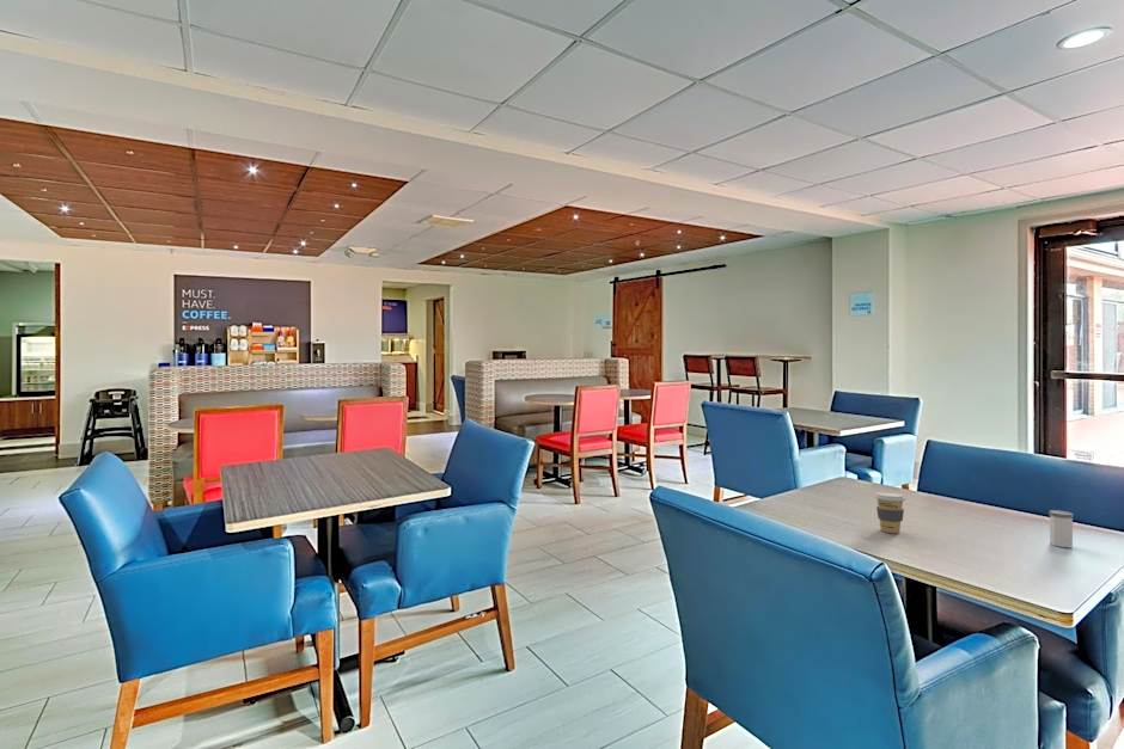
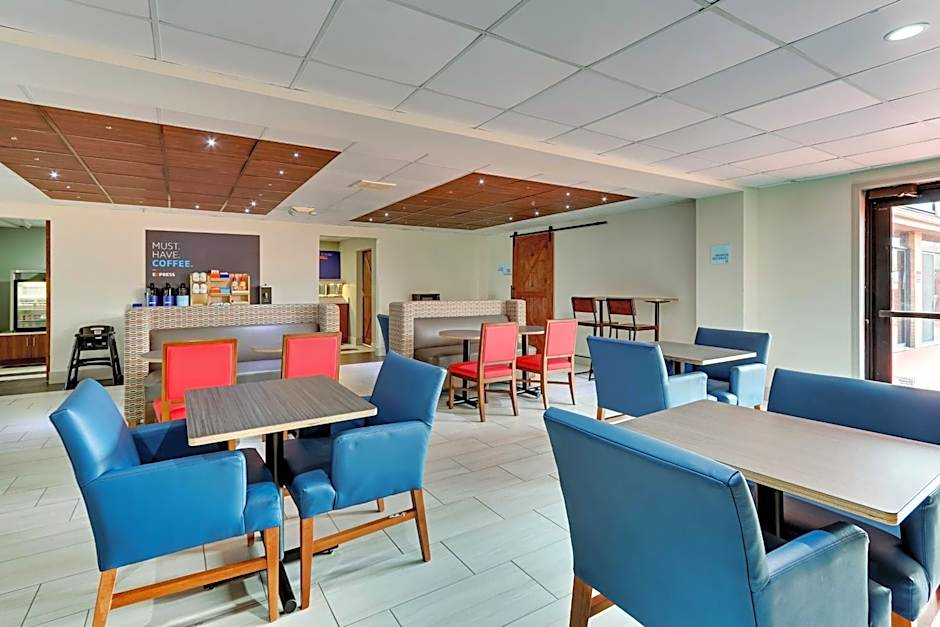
- coffee cup [873,491,908,534]
- salt shaker [1047,509,1075,548]
